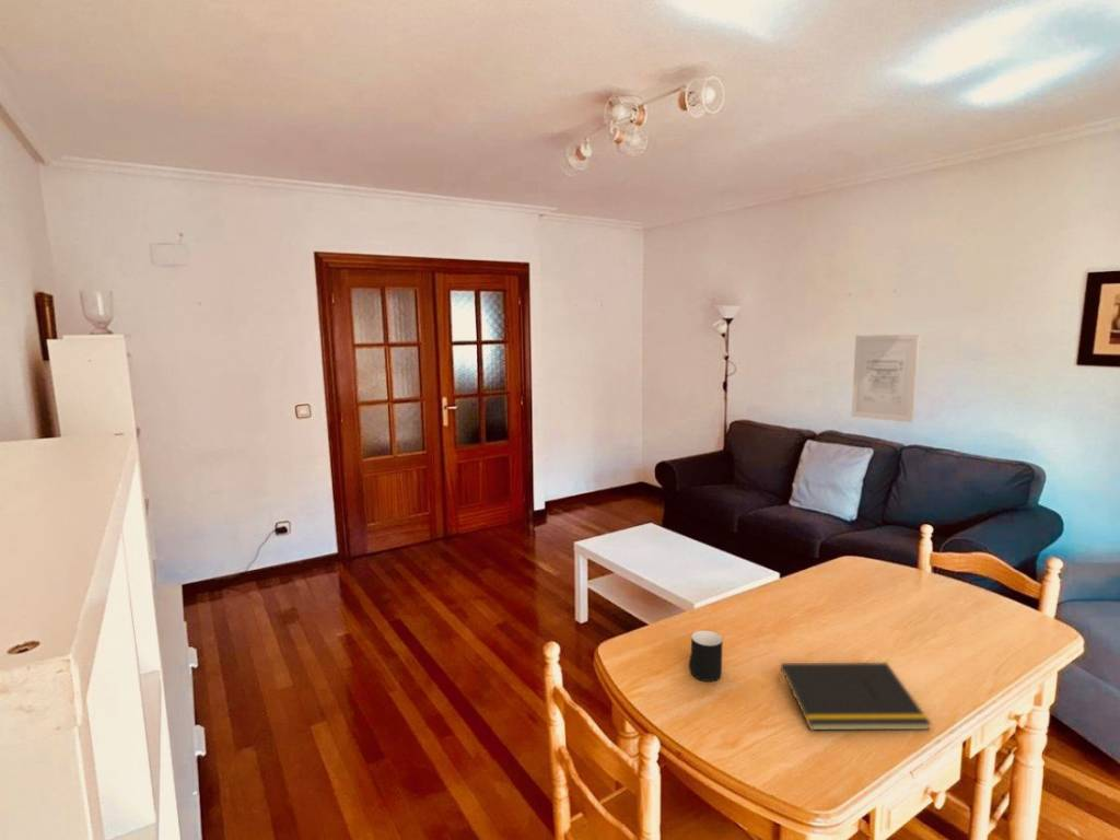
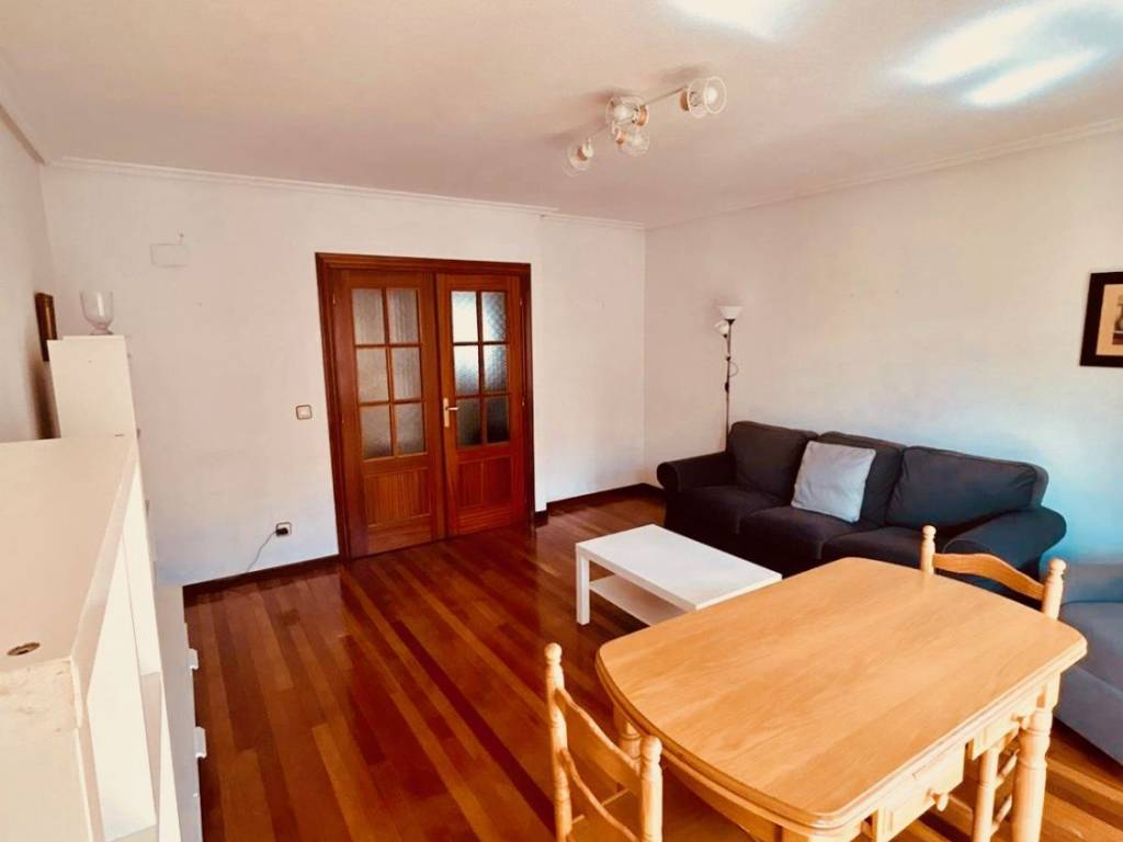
- wall art [850,334,921,423]
- notepad [777,662,932,732]
- cup [688,630,724,682]
